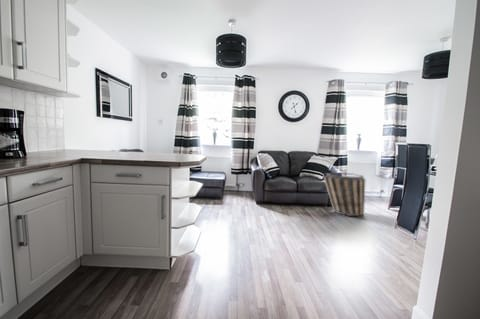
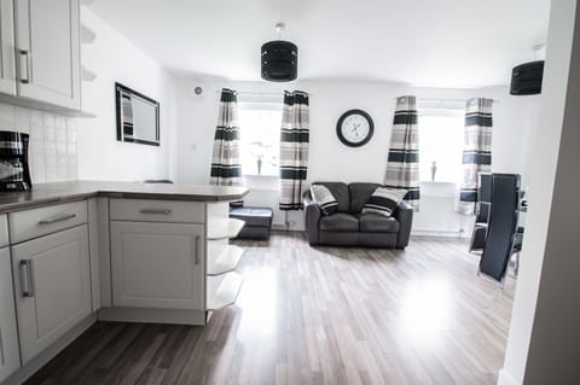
- basket [323,172,367,217]
